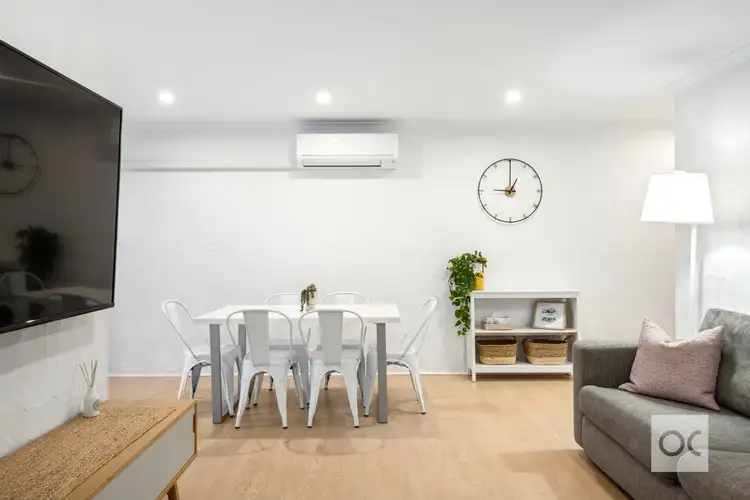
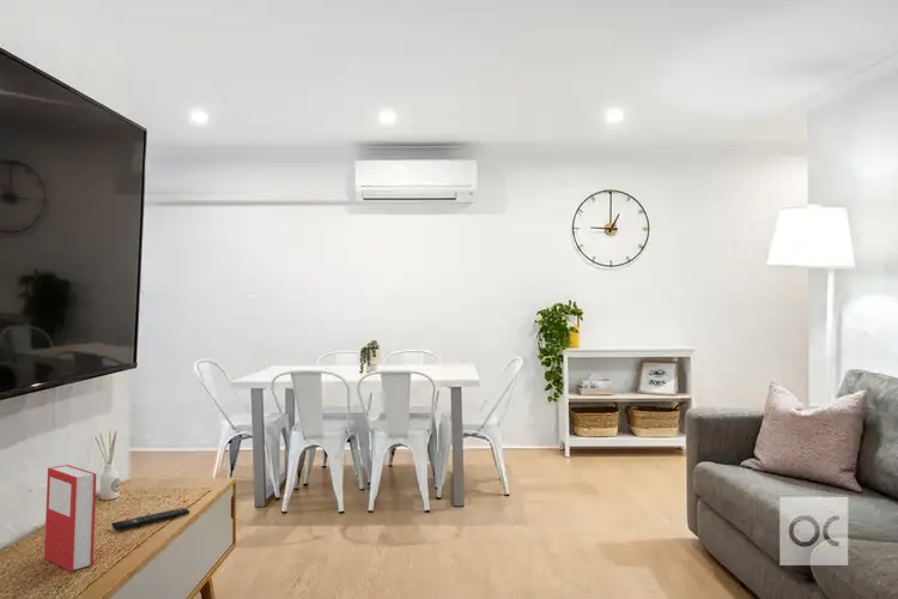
+ remote control [110,507,190,531]
+ book [43,464,97,573]
